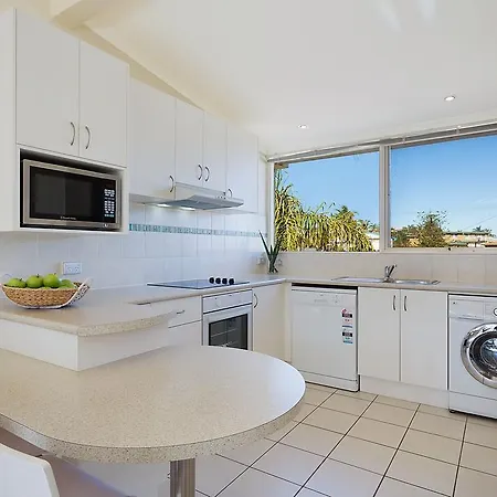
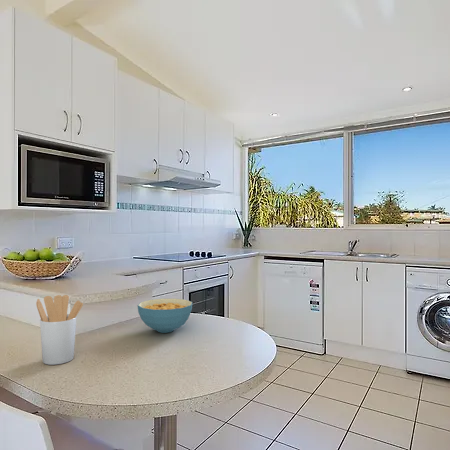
+ utensil holder [35,294,84,366]
+ cereal bowl [136,298,193,334]
